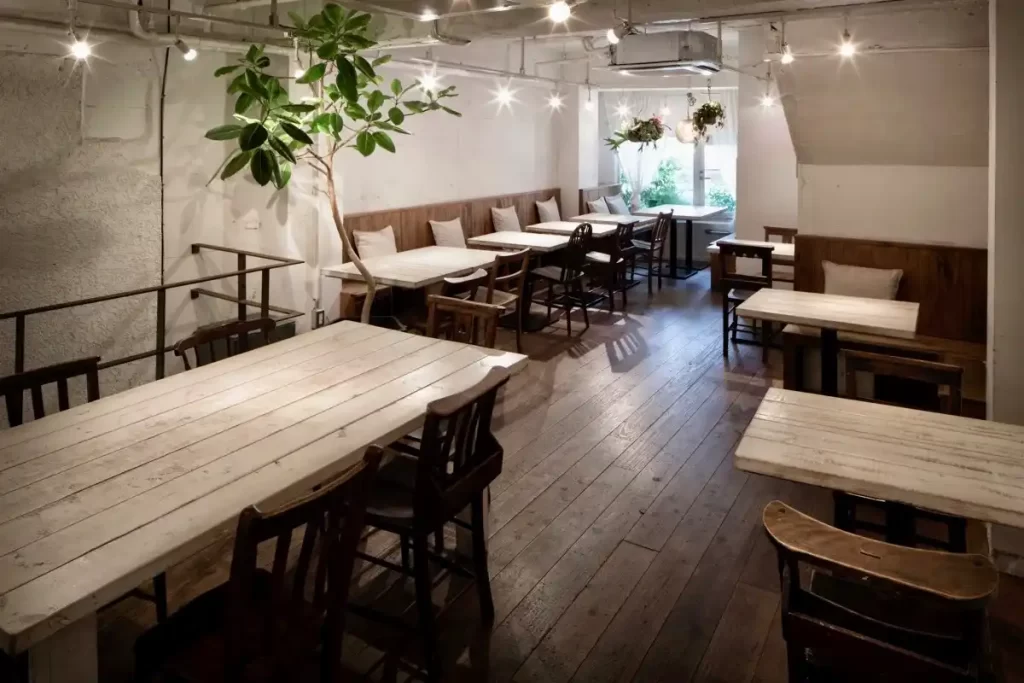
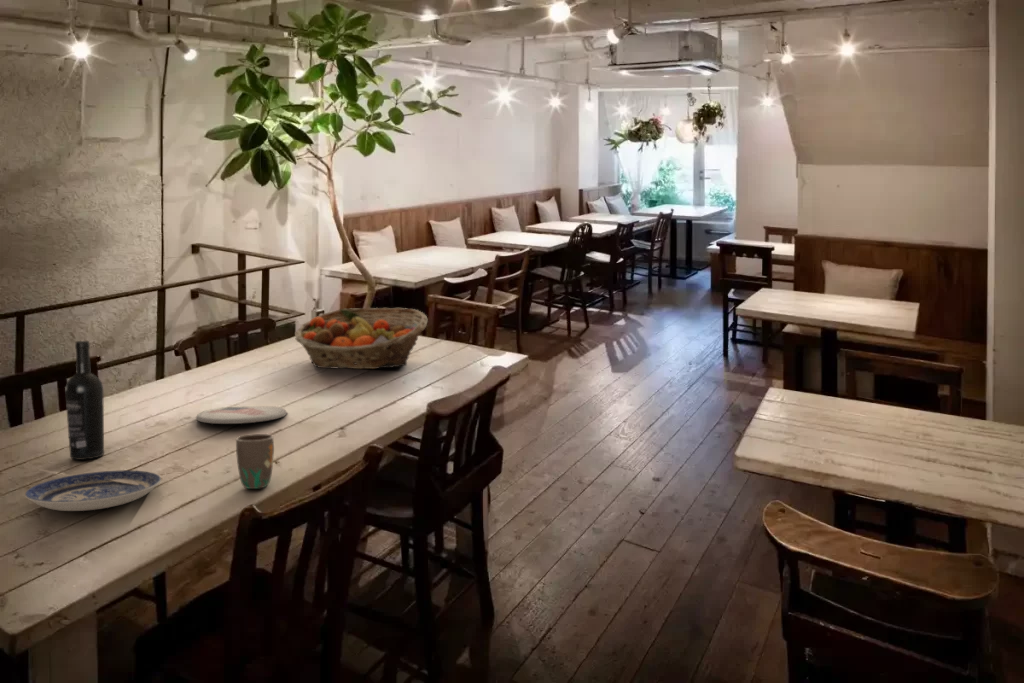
+ fruit basket [294,307,429,370]
+ mug [235,433,275,490]
+ plate [24,469,162,512]
+ wine bottle [64,340,105,461]
+ plate [195,405,289,425]
